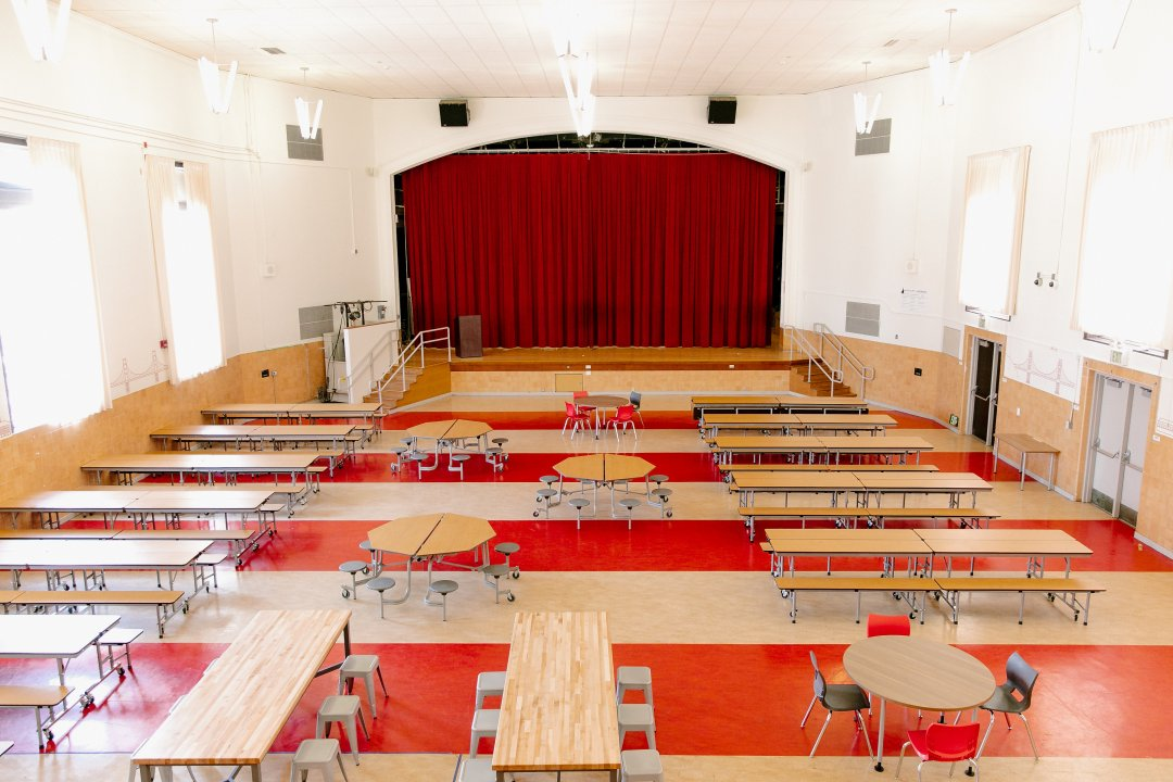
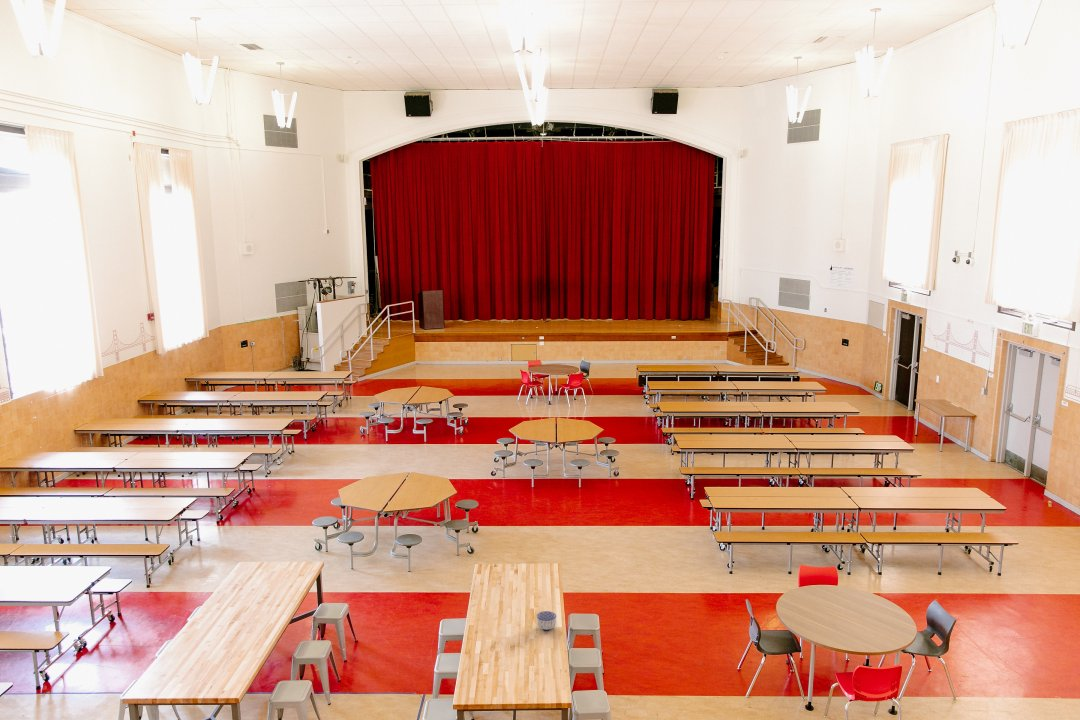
+ bowl [536,610,557,631]
